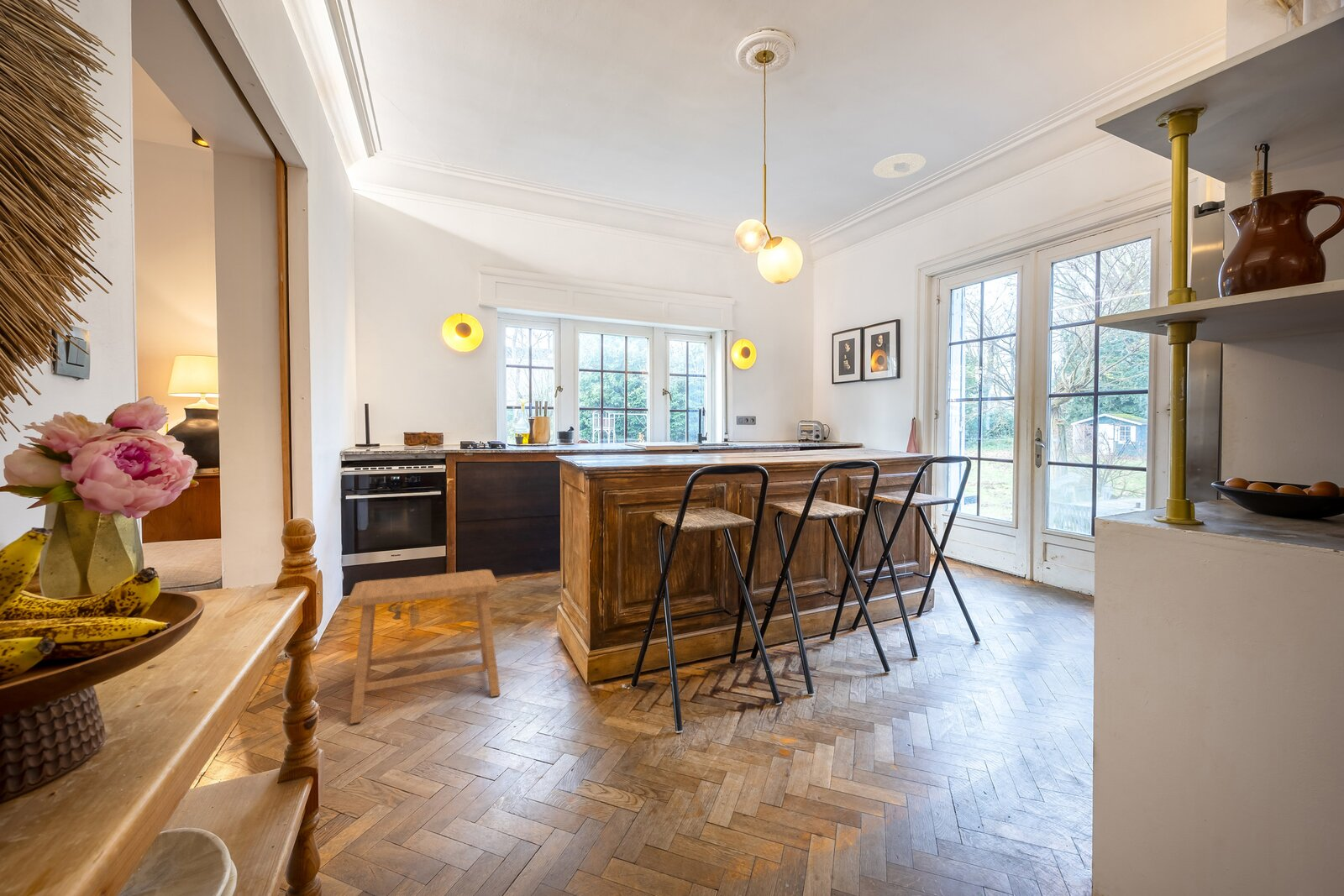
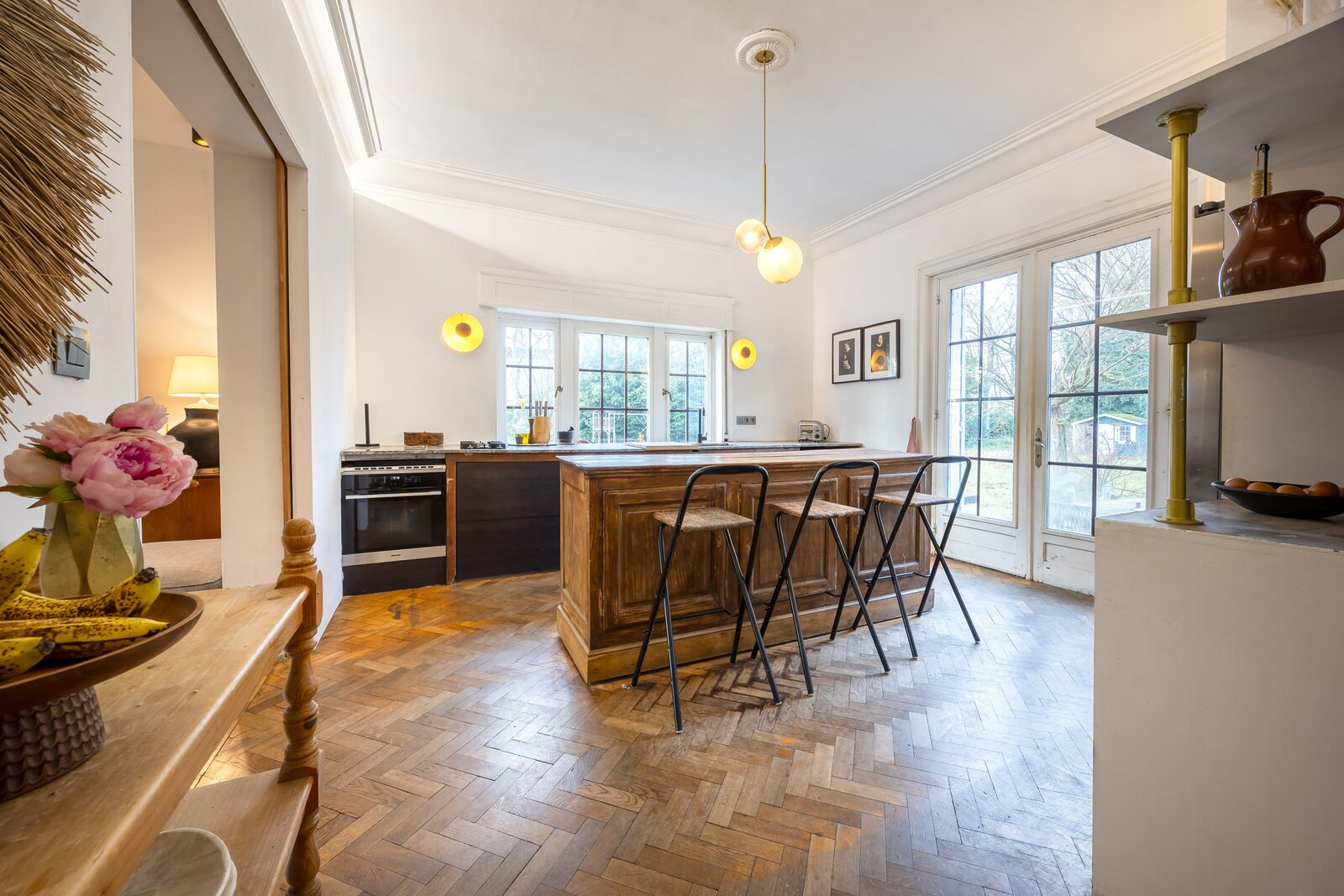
- recessed light [873,153,927,179]
- stool [347,569,501,725]
